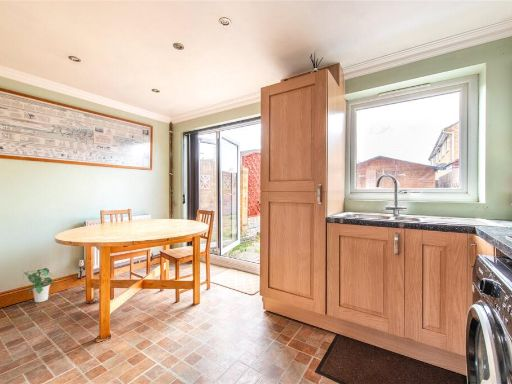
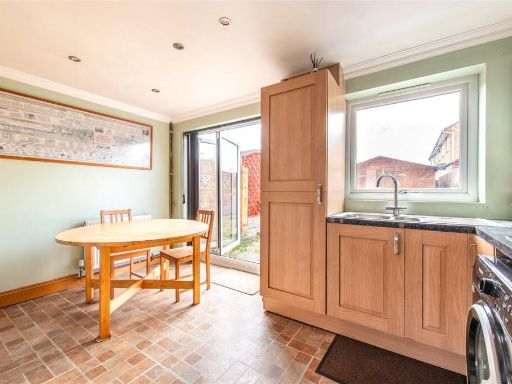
- potted plant [21,267,58,303]
